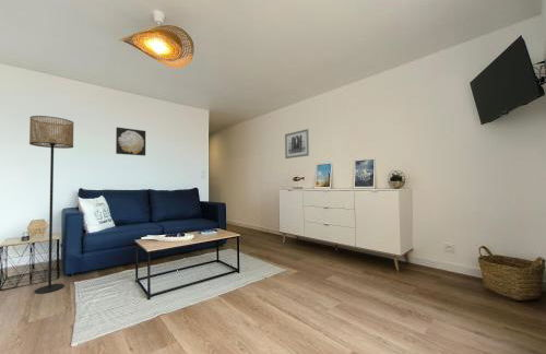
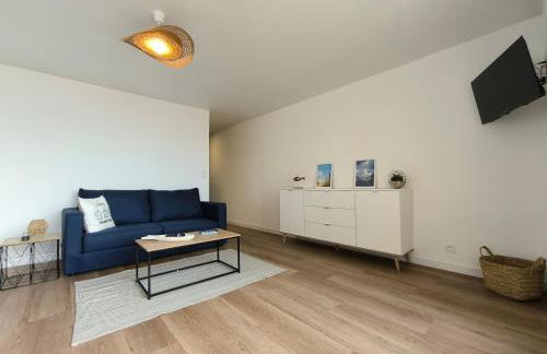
- floor lamp [28,115,75,295]
- wall art [284,128,310,160]
- wall art [115,126,146,156]
